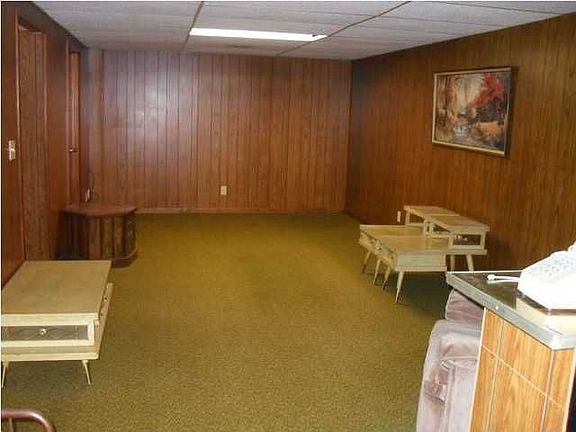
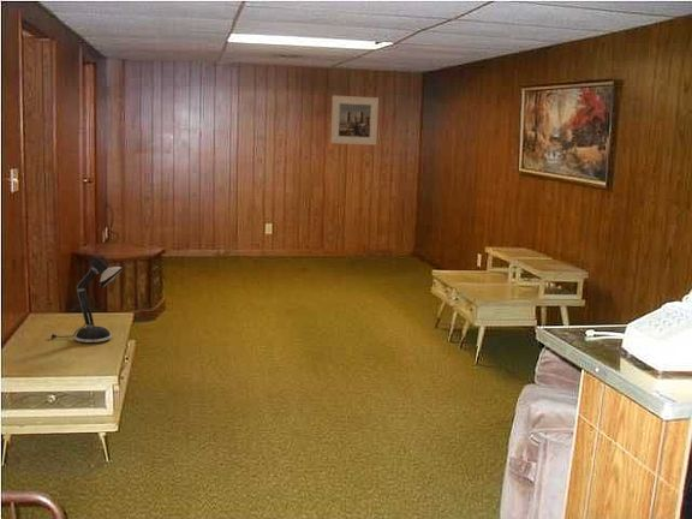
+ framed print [329,95,380,147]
+ desk lamp [48,256,125,344]
